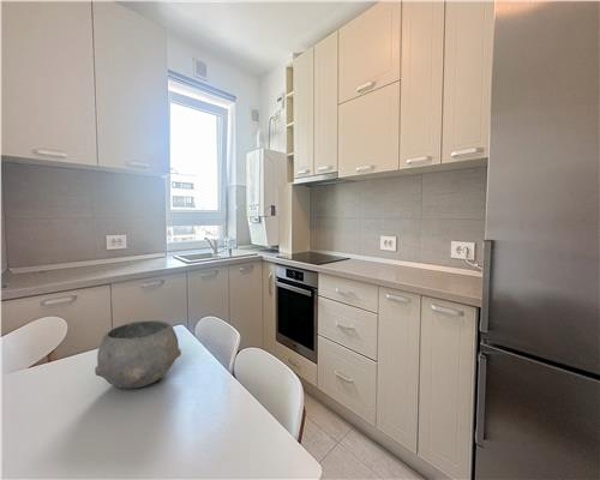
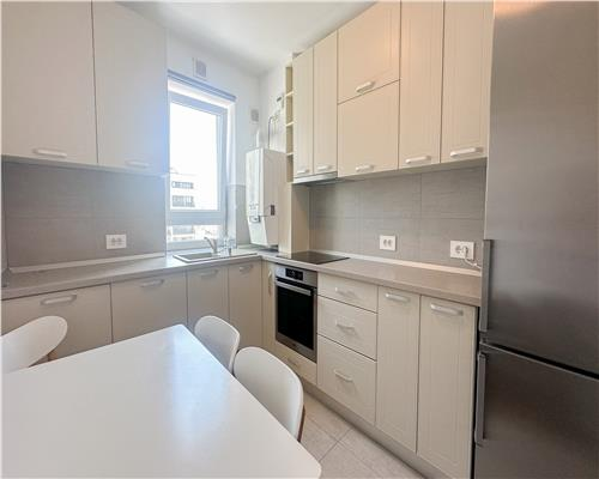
- bowl [94,319,182,390]
